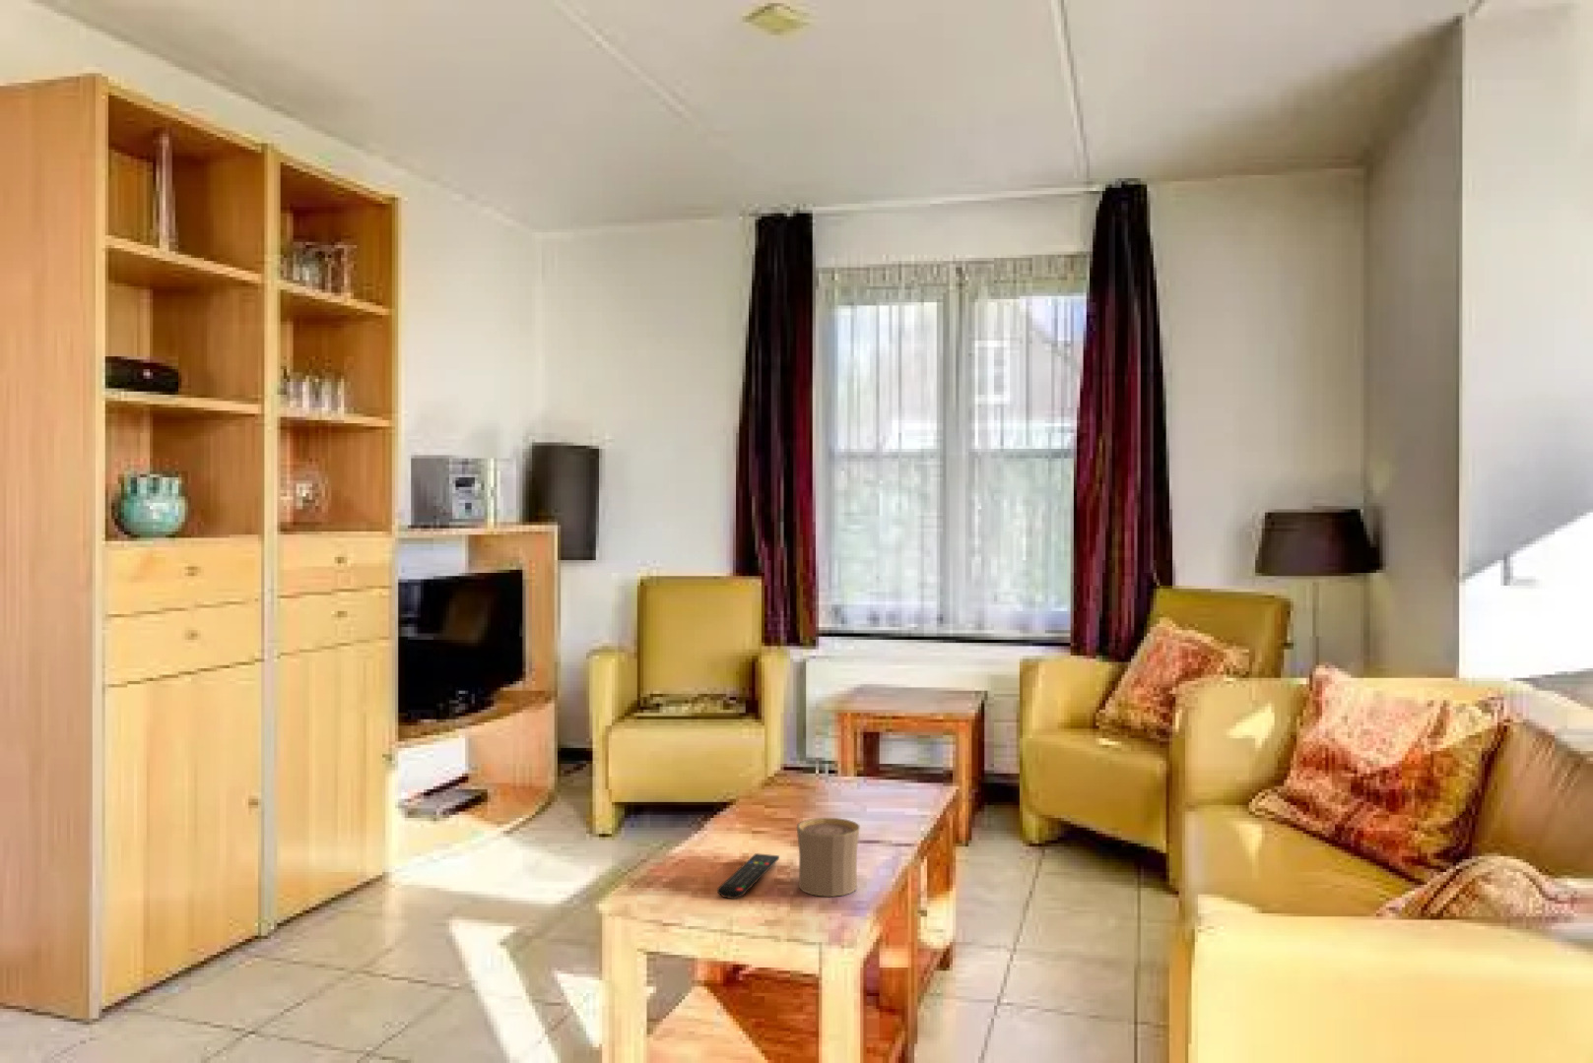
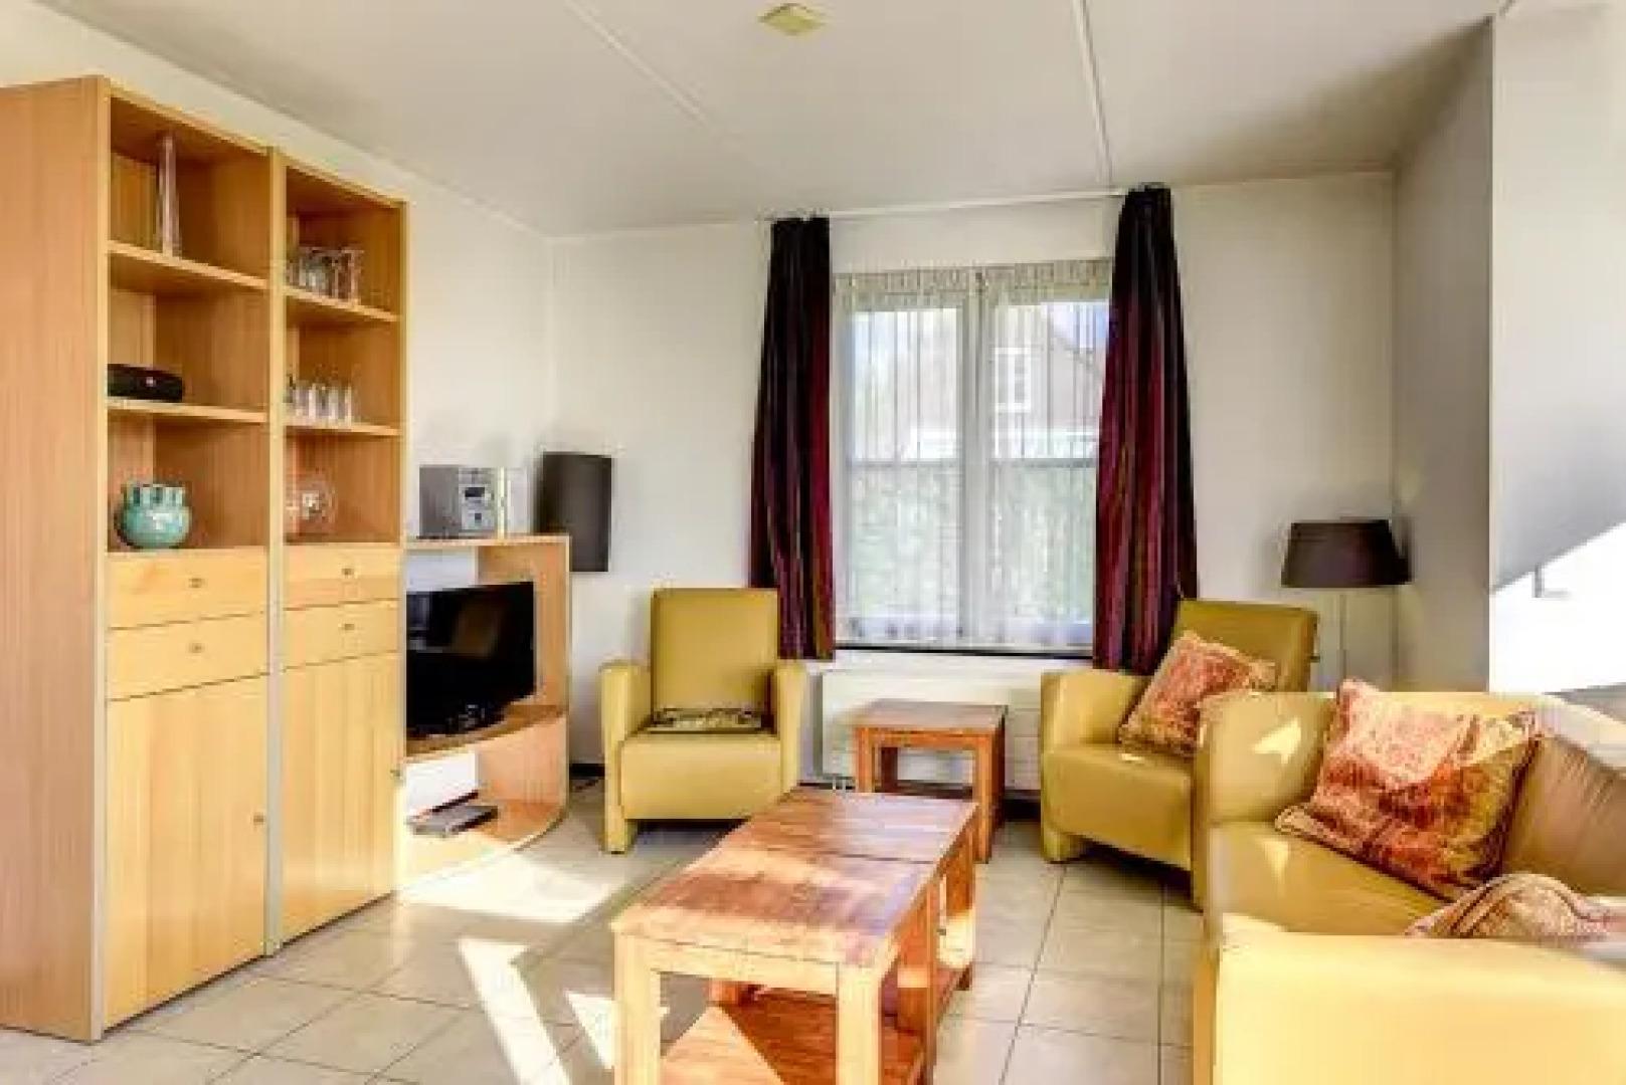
- cup [796,817,861,898]
- remote control [716,852,780,899]
